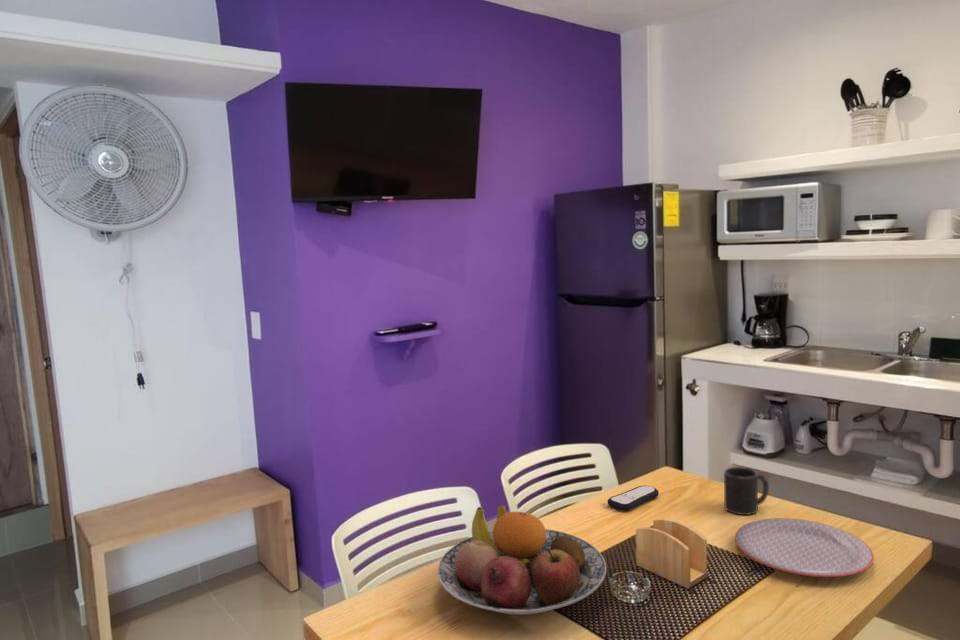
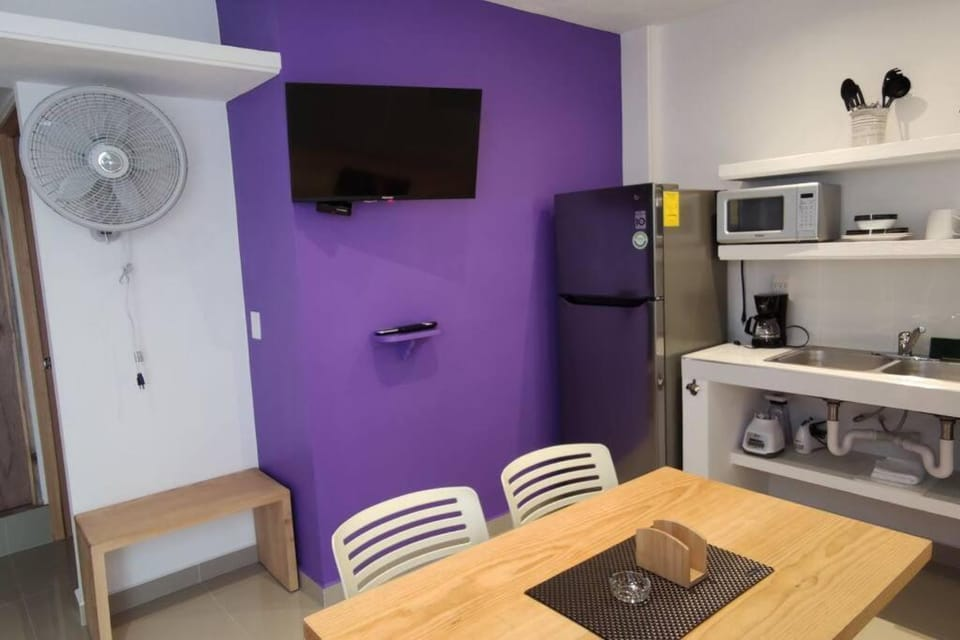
- plate [734,517,875,578]
- mug [723,466,770,516]
- fruit bowl [437,504,607,616]
- remote control [607,485,660,512]
